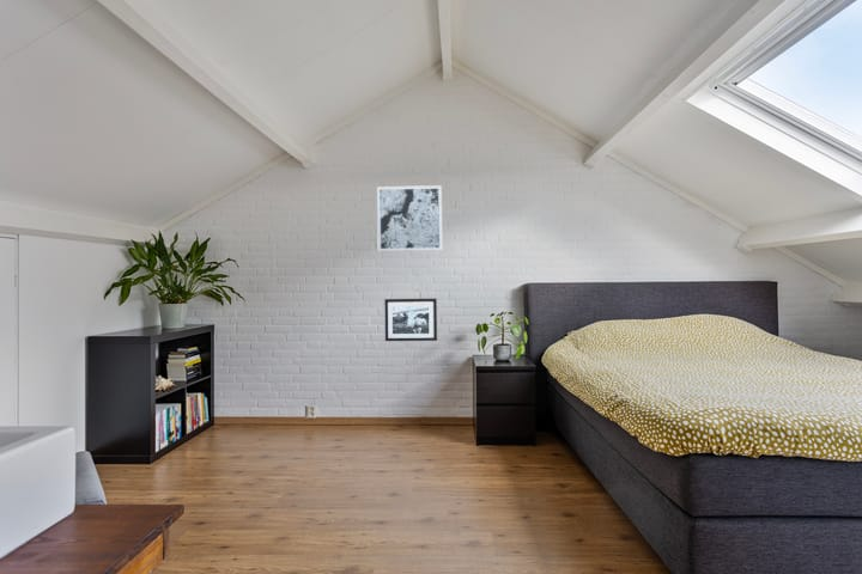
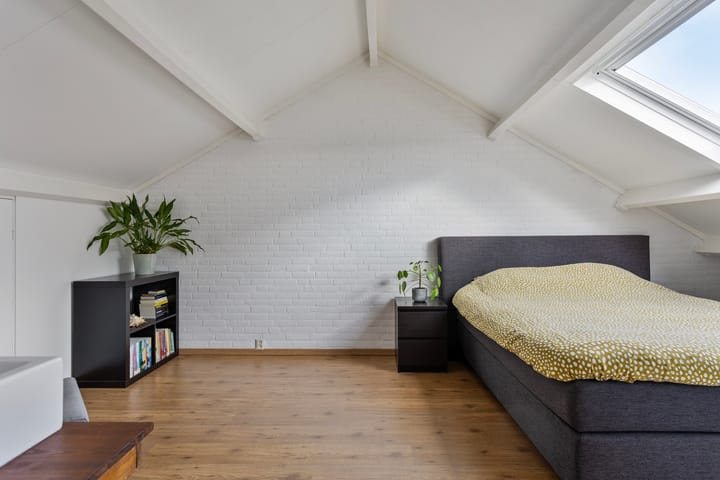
- picture frame [383,298,438,342]
- wall art [376,184,443,252]
